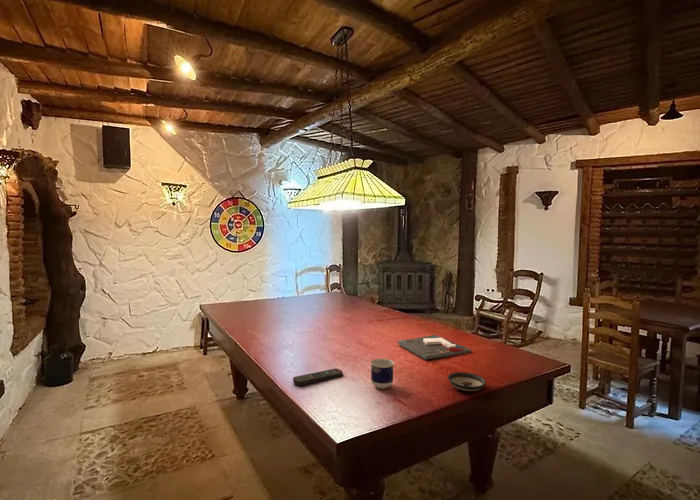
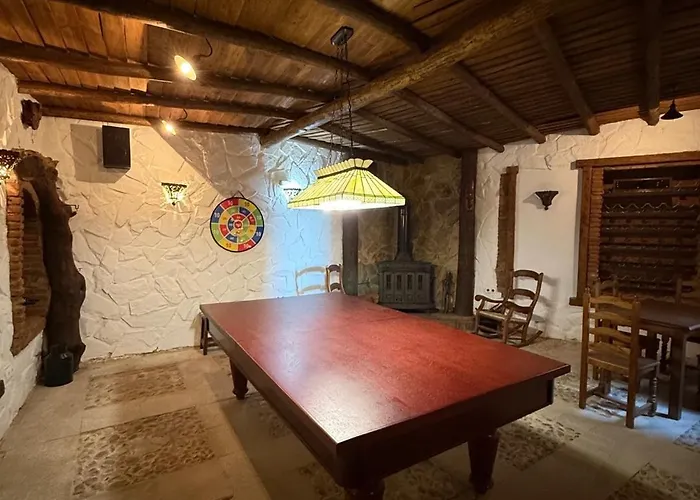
- remote control [292,368,344,386]
- cup [370,357,395,390]
- board game [397,334,472,360]
- saucer [447,371,487,392]
